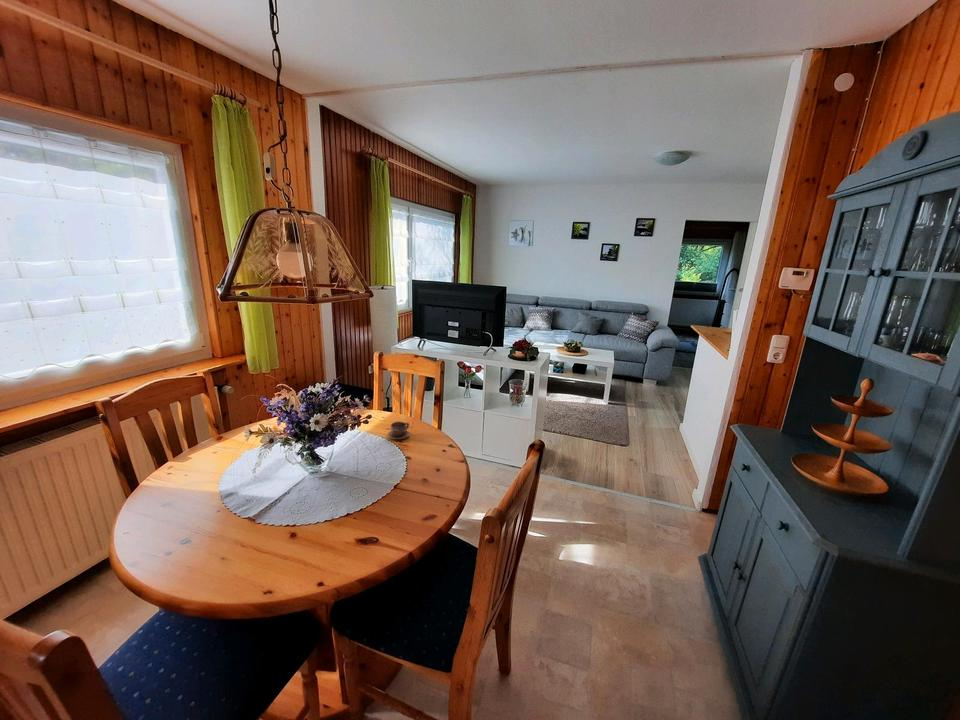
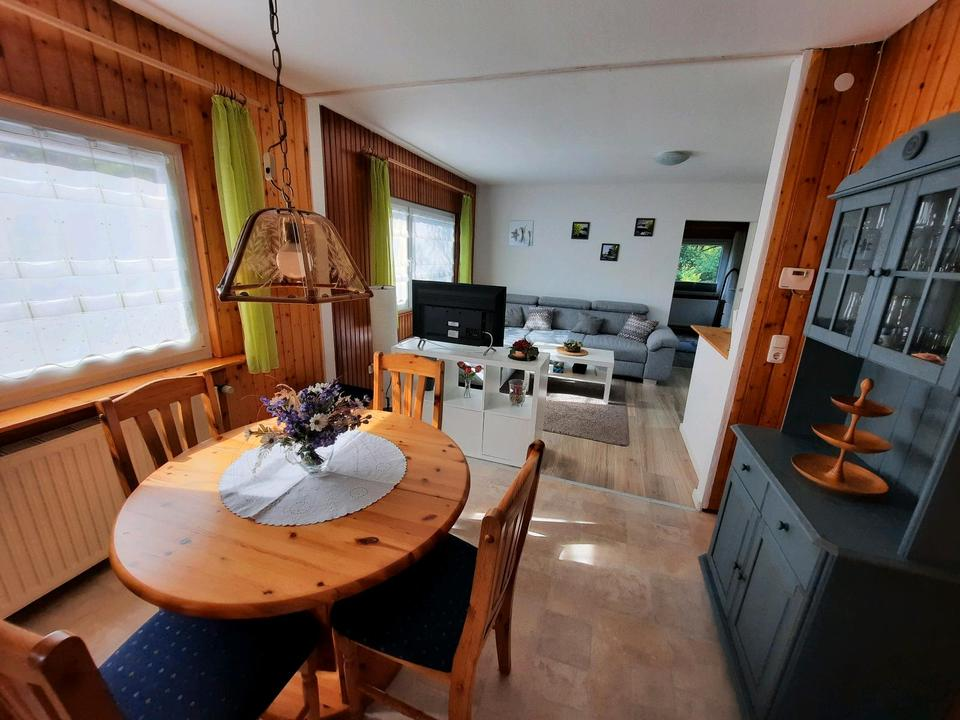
- cup [386,421,411,440]
